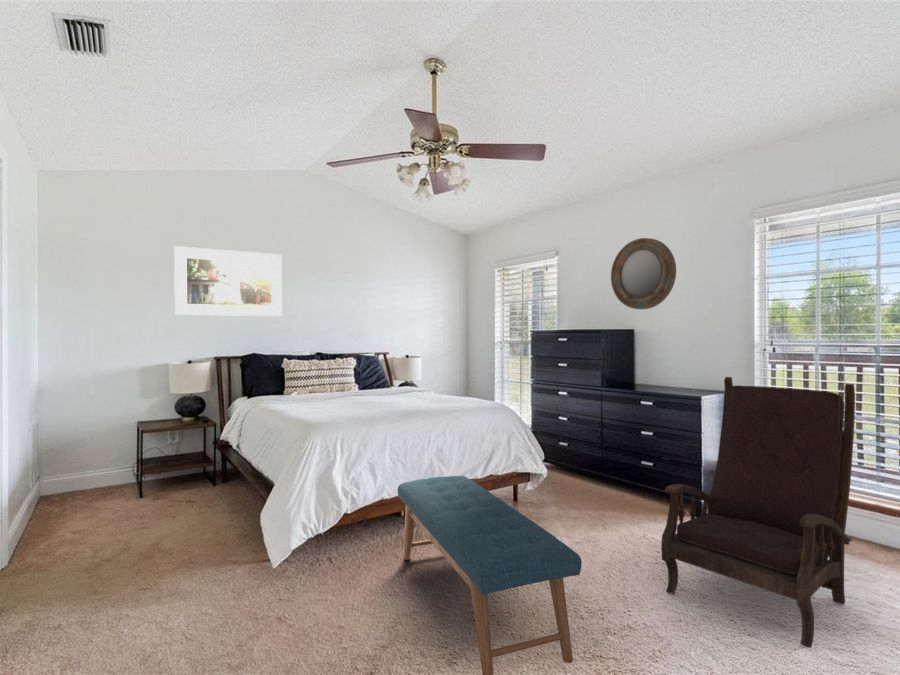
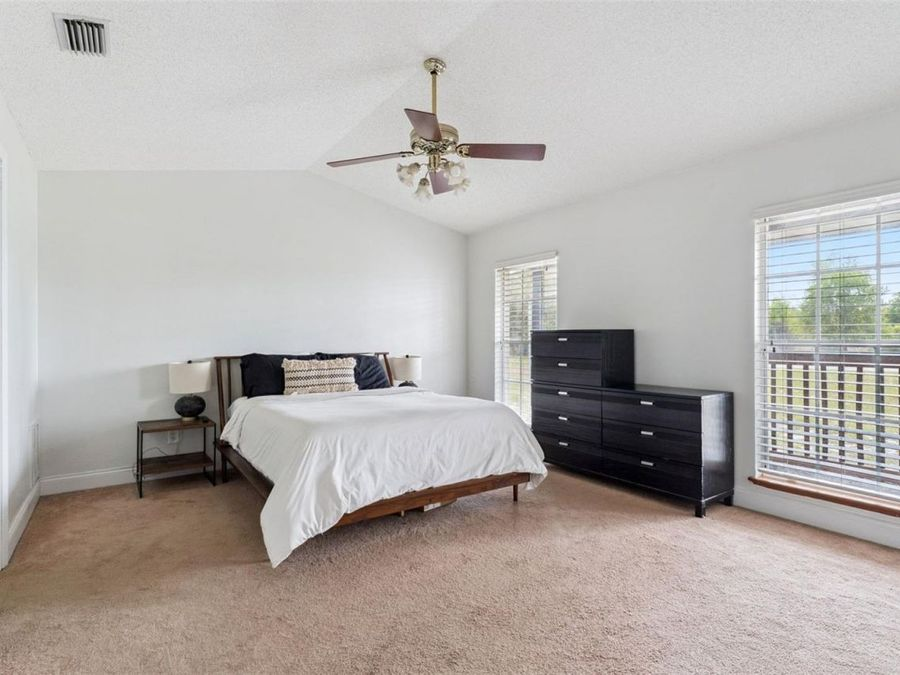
- home mirror [610,237,677,310]
- armchair [660,376,856,649]
- bench [397,475,583,675]
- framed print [173,245,283,317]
